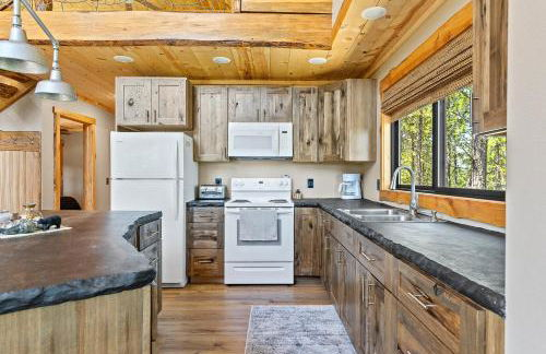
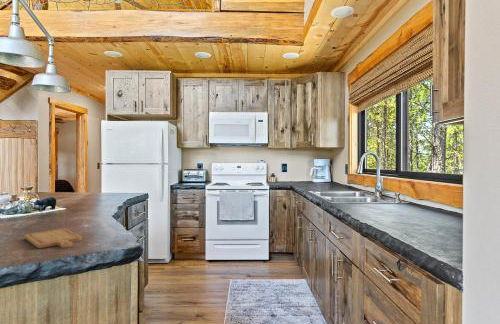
+ chopping board [24,228,83,249]
